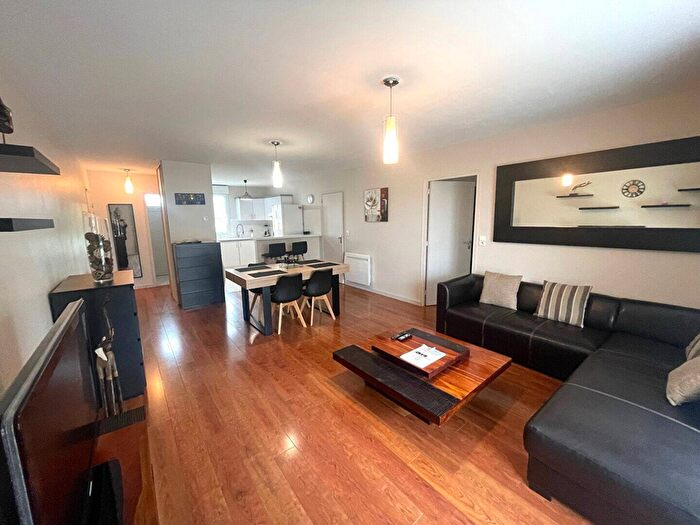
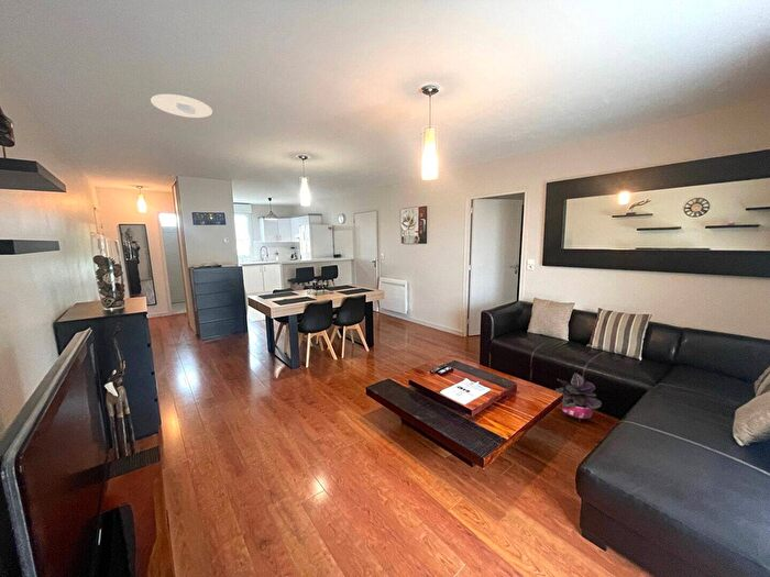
+ potted plant [554,371,603,423]
+ recessed light [150,93,213,119]
